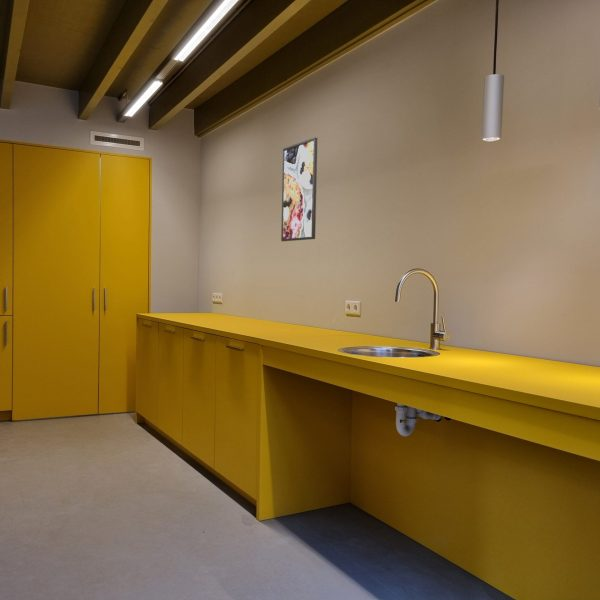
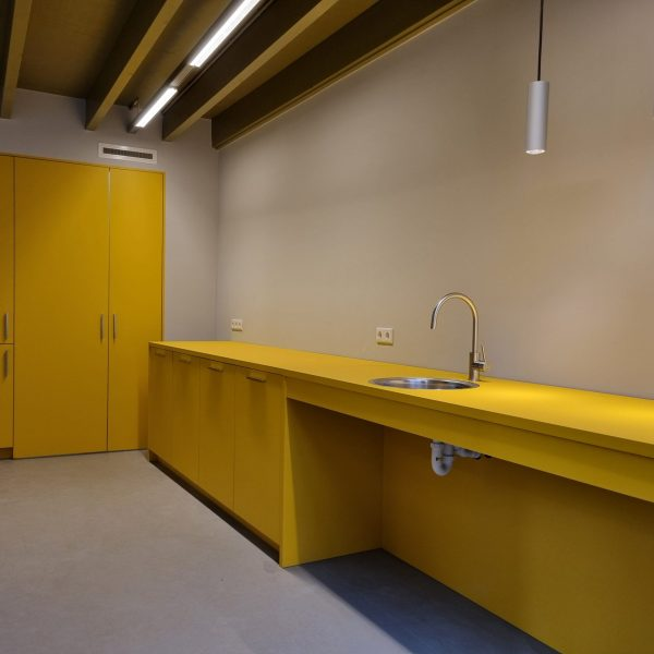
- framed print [280,137,318,242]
